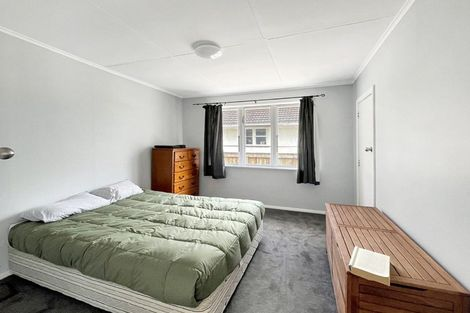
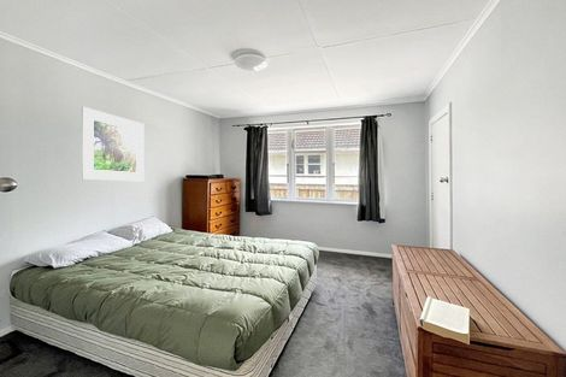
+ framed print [81,106,146,183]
